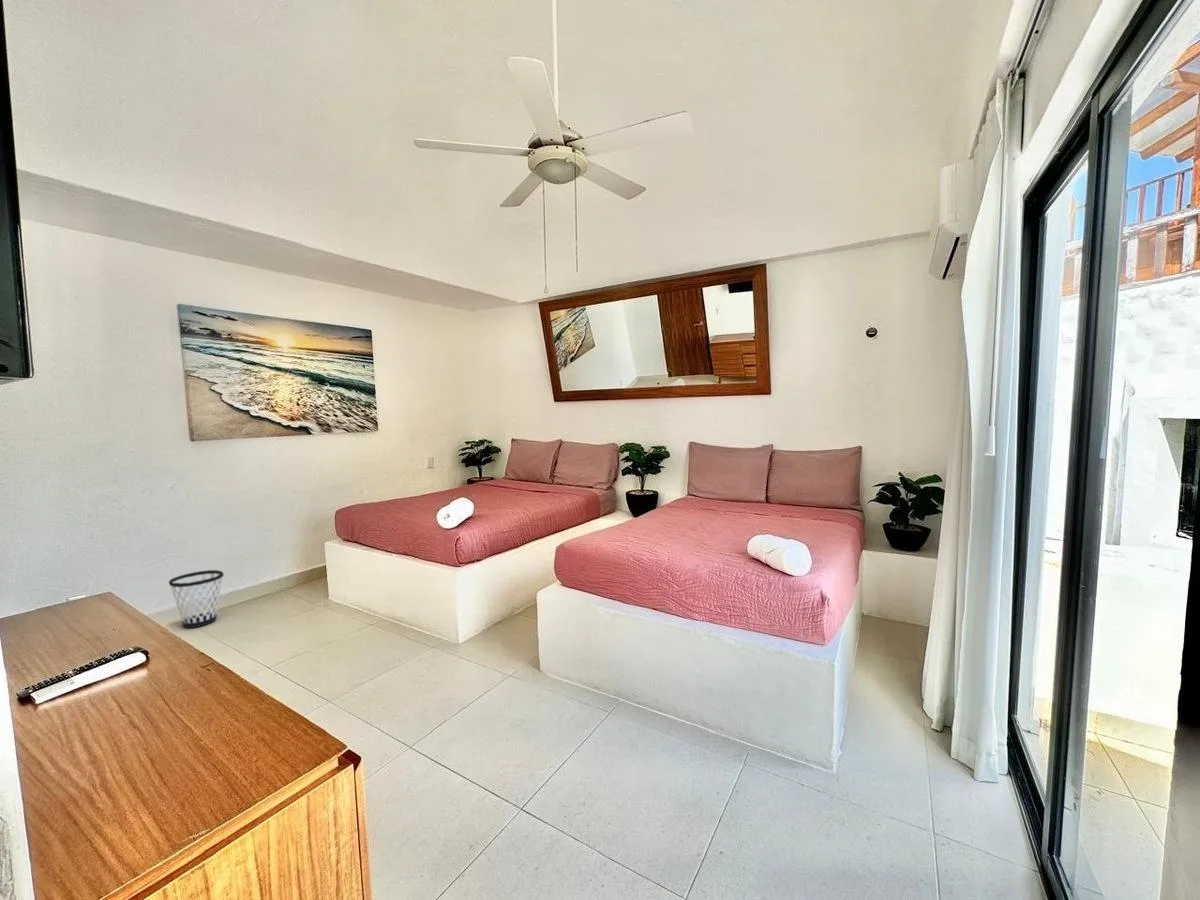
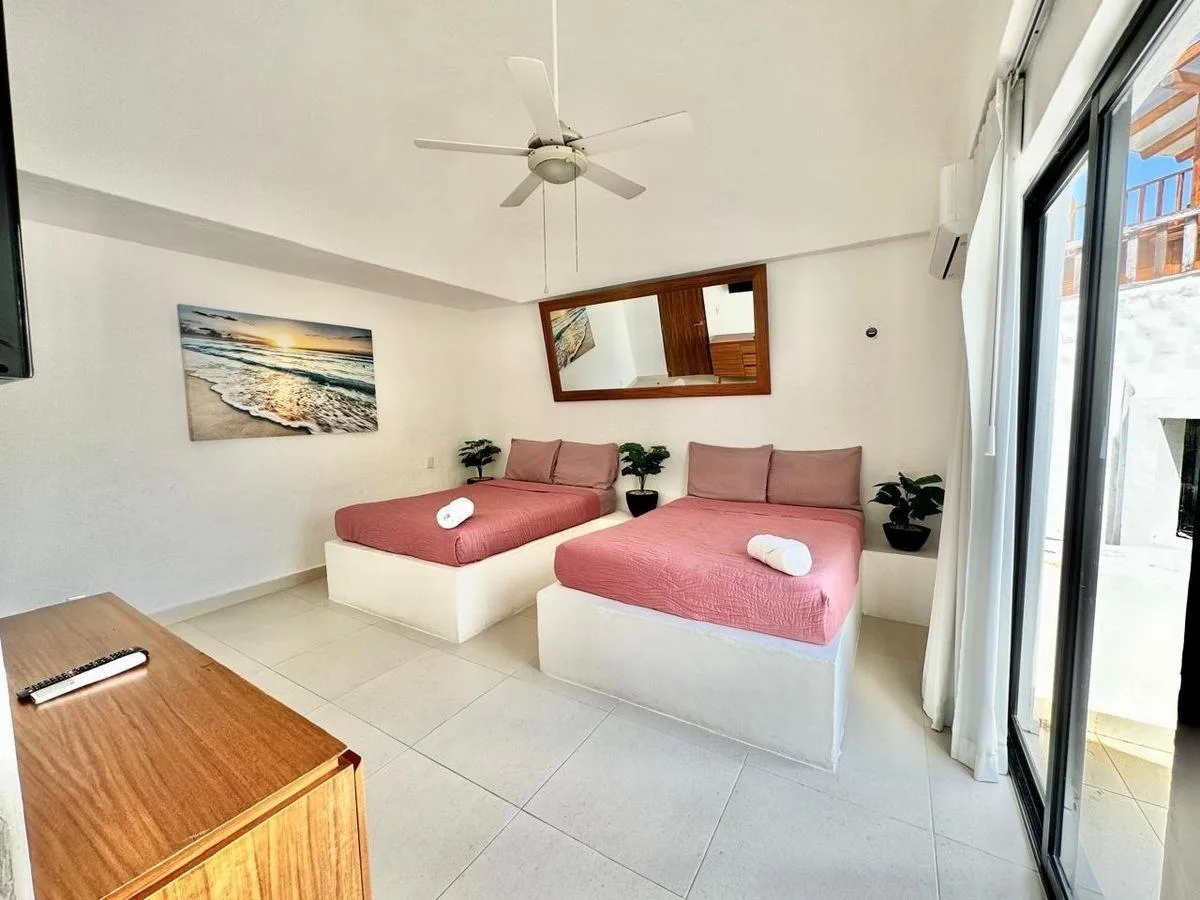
- wastebasket [168,569,225,629]
